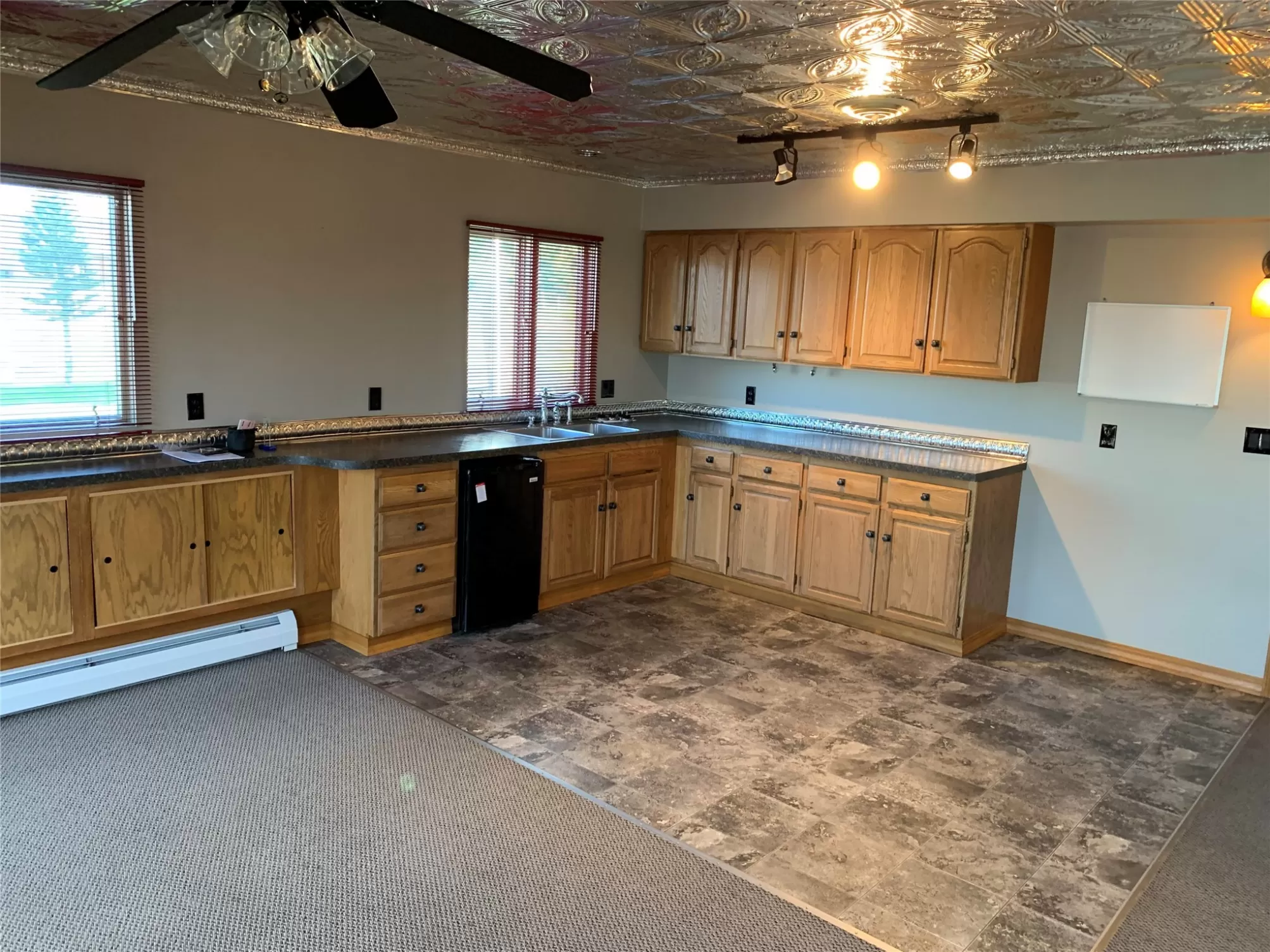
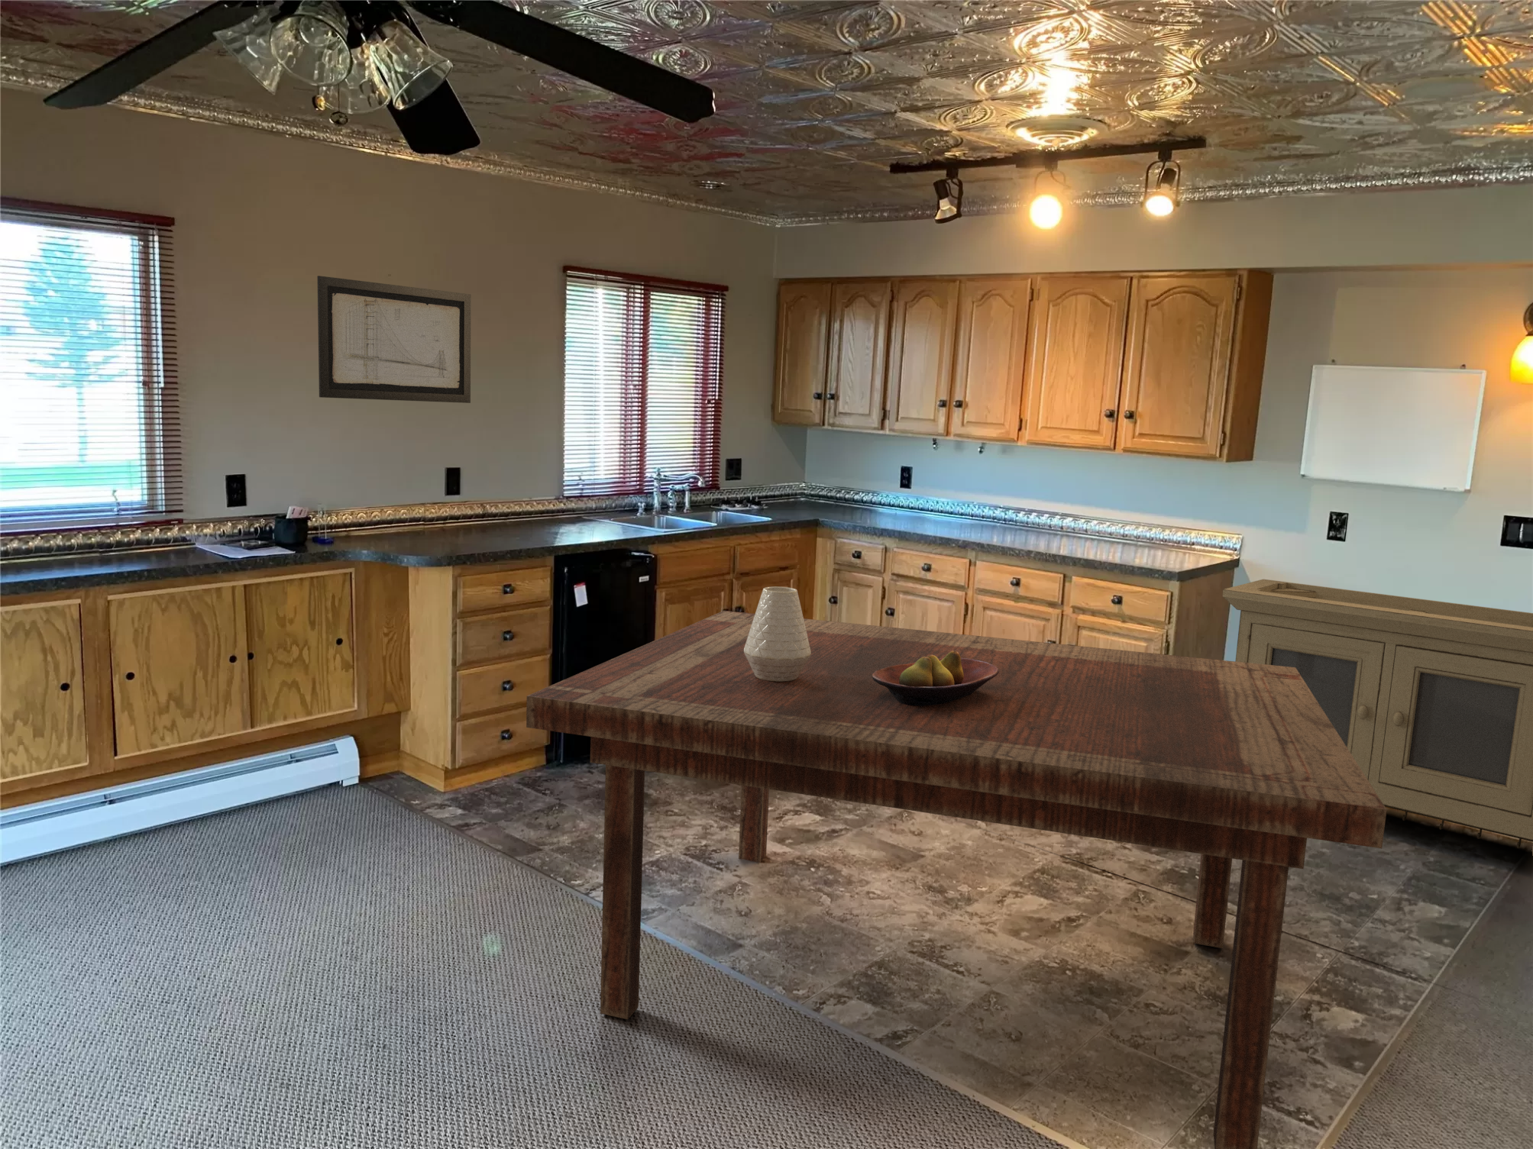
+ fruit bowl [873,652,999,706]
+ storage cabinet [1222,578,1533,848]
+ vase [744,587,811,682]
+ wall art [317,275,471,404]
+ dining table [525,610,1387,1149]
